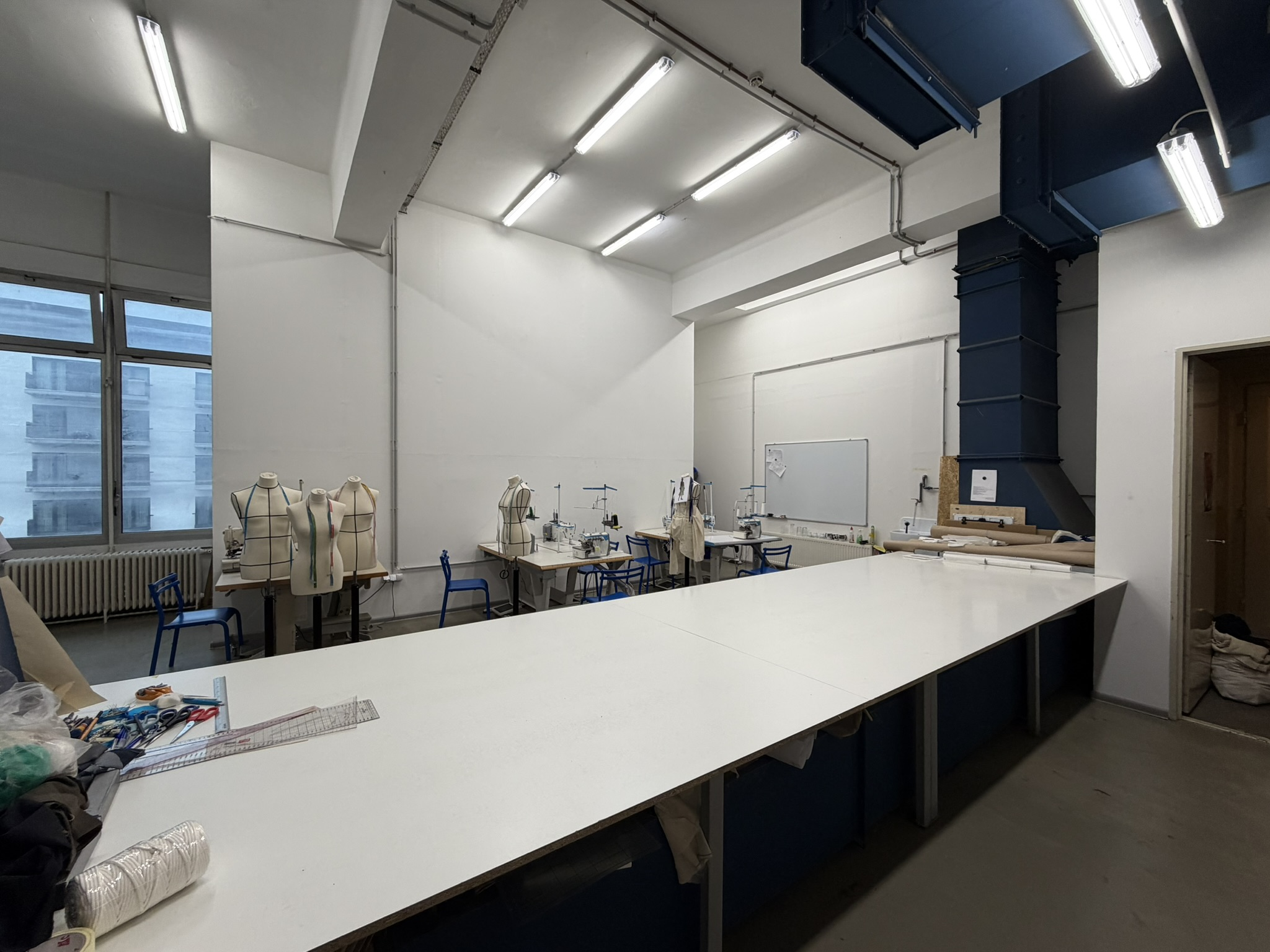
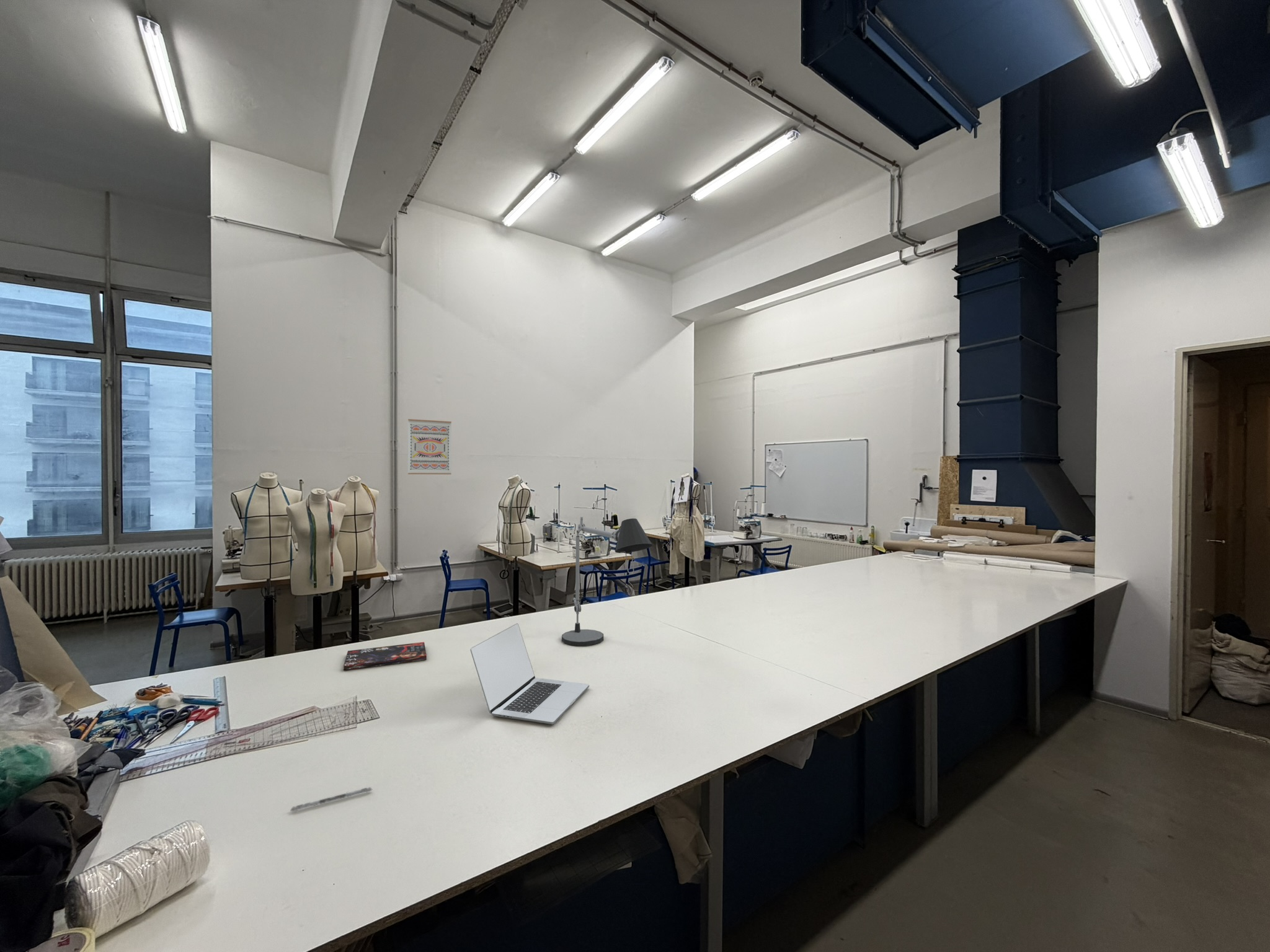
+ wall art [407,418,452,475]
+ book [343,641,427,671]
+ pen [290,787,373,812]
+ desk lamp [561,516,653,646]
+ laptop [469,623,590,725]
